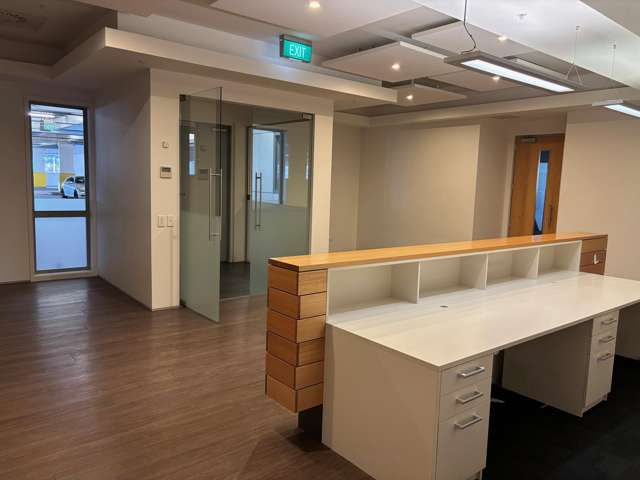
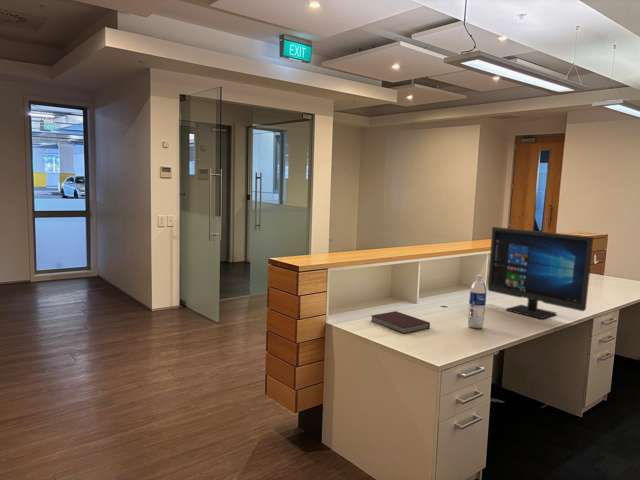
+ notebook [370,310,431,335]
+ computer monitor [487,226,594,320]
+ water bottle [467,274,487,329]
